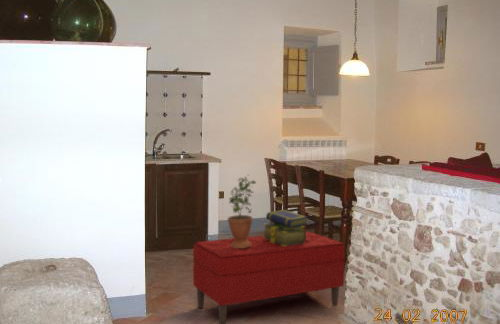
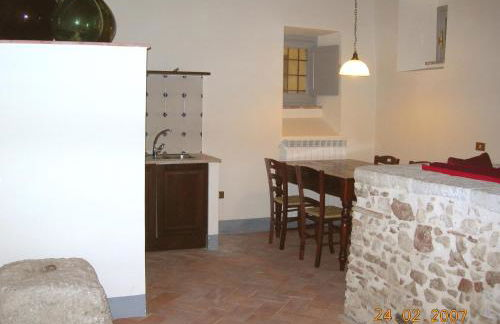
- stack of books [262,209,309,246]
- potted plant [227,174,257,248]
- bench [192,230,346,324]
